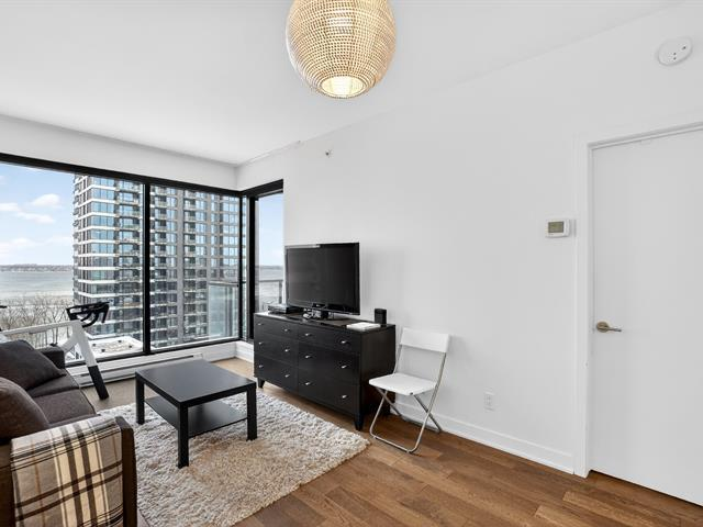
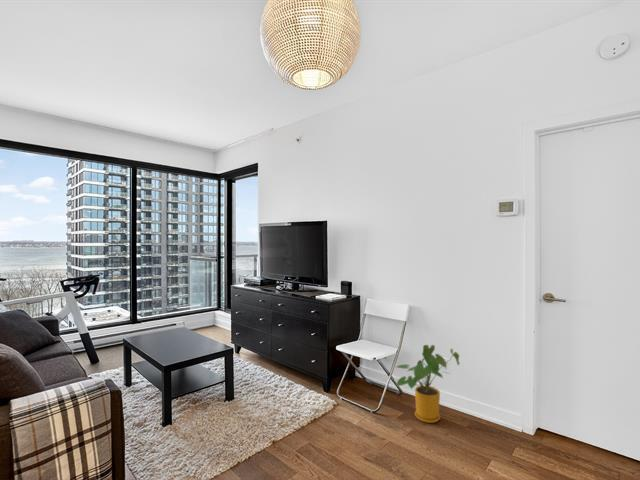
+ house plant [396,344,461,424]
